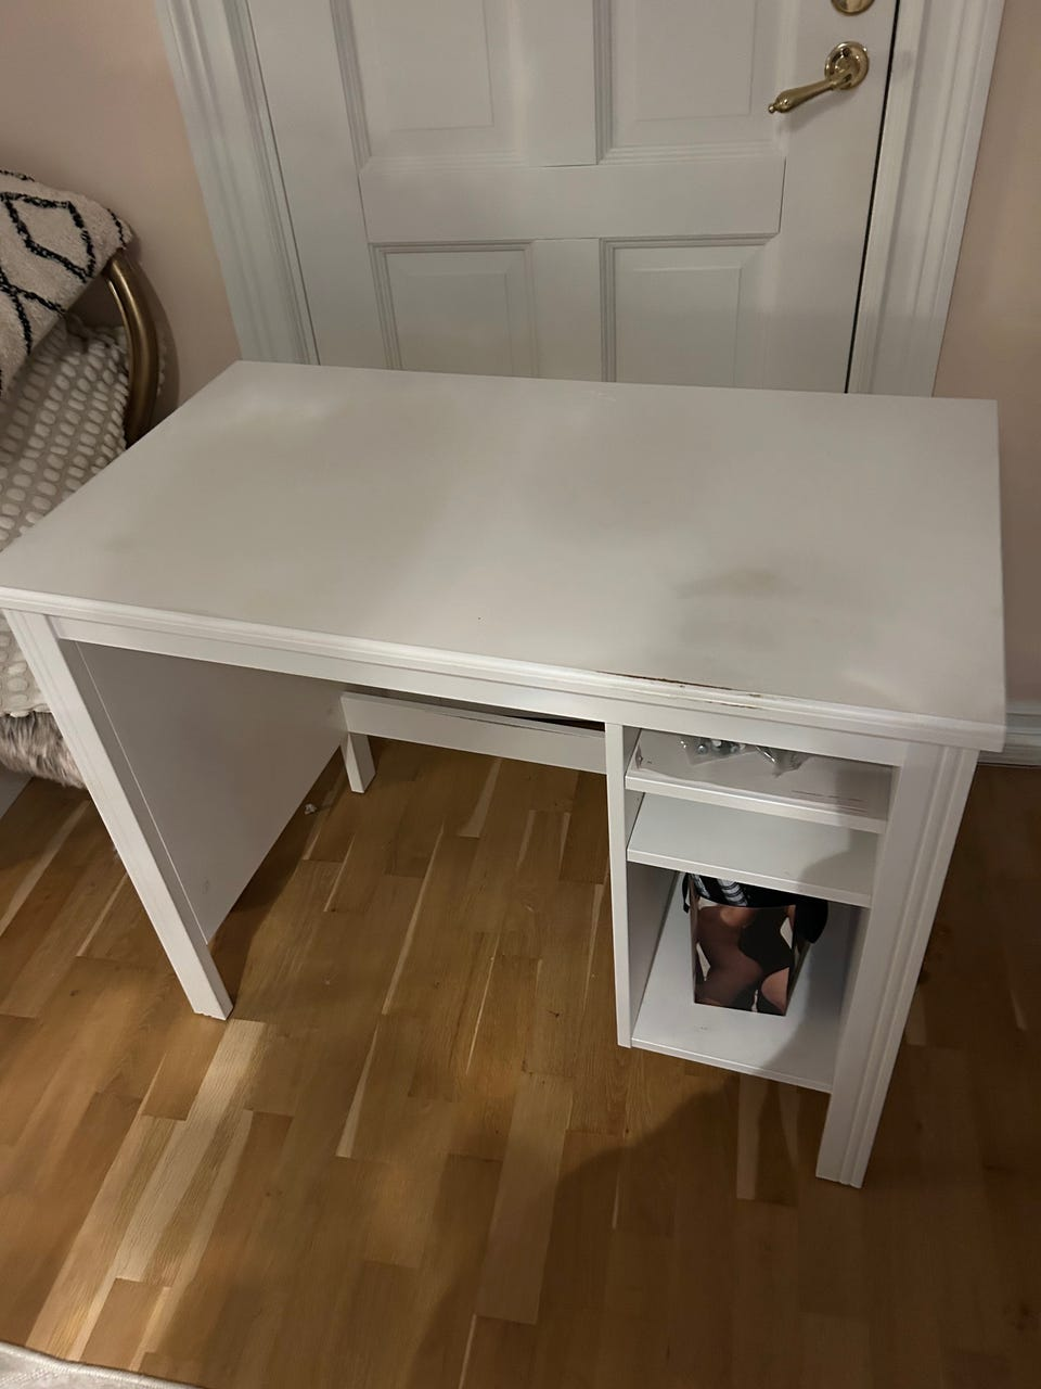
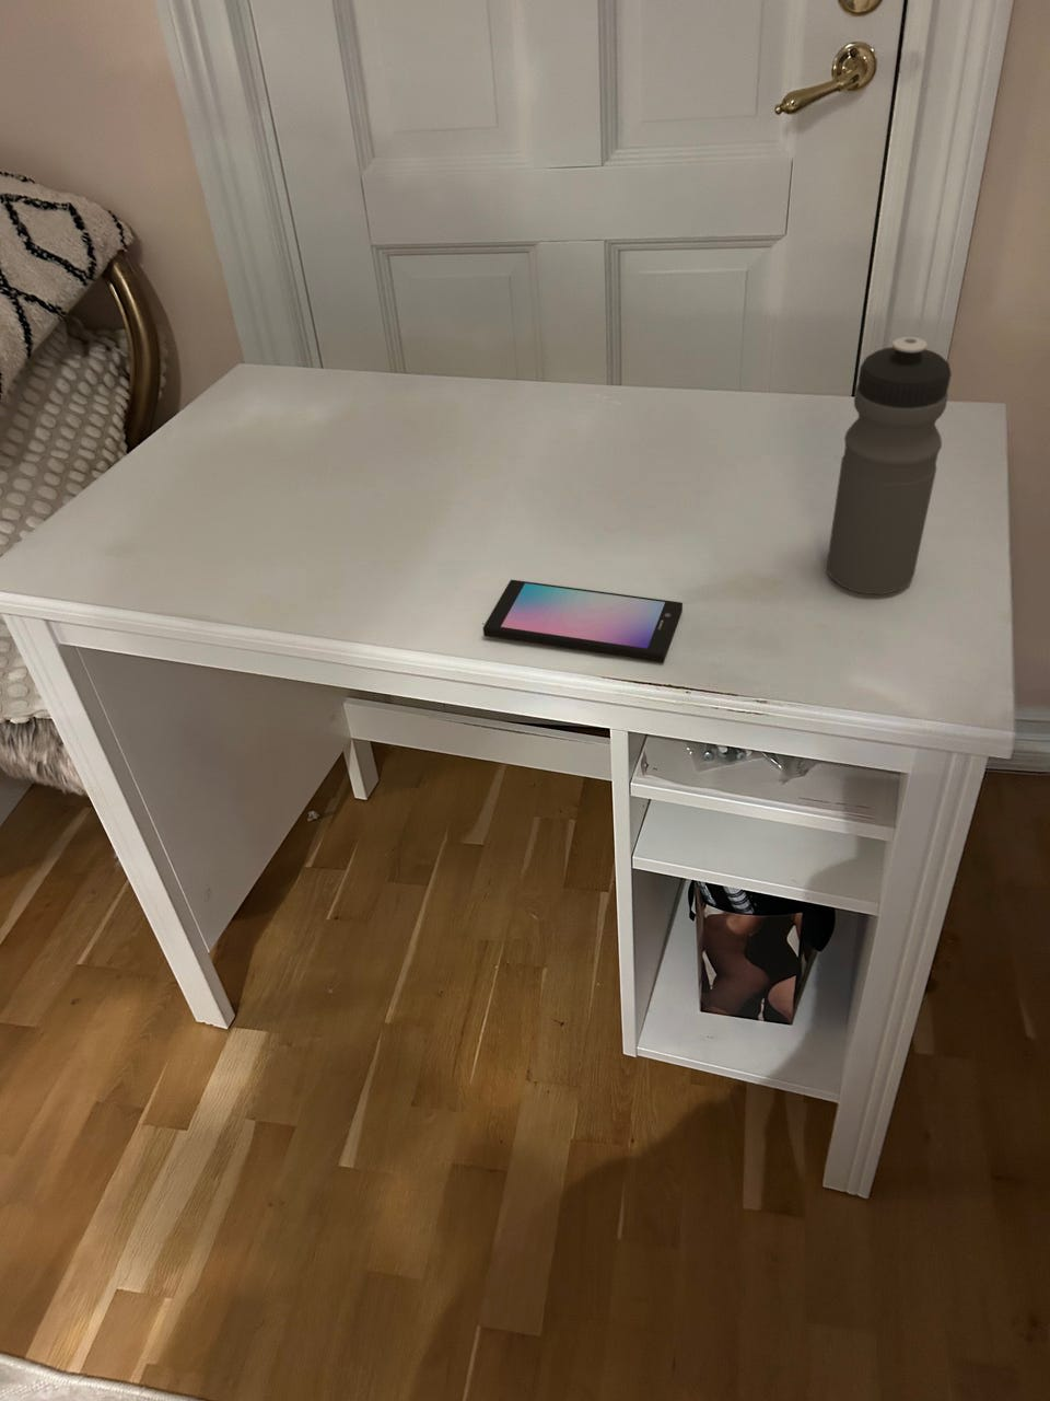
+ water bottle [826,336,953,596]
+ smartphone [482,579,684,664]
